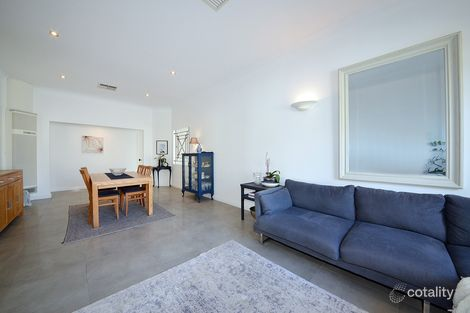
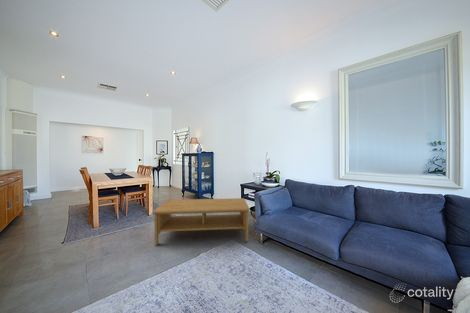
+ coffee table [151,197,251,246]
